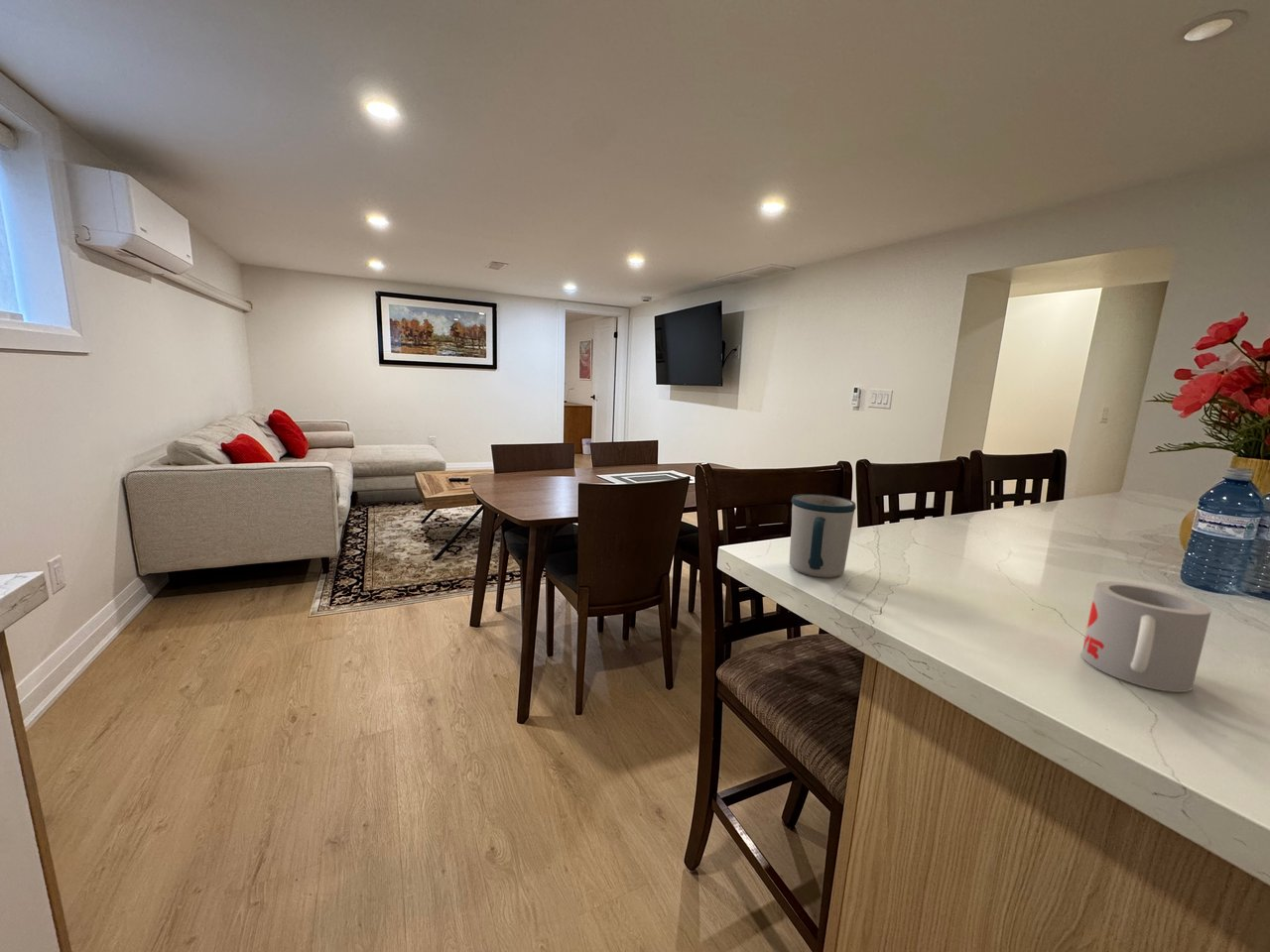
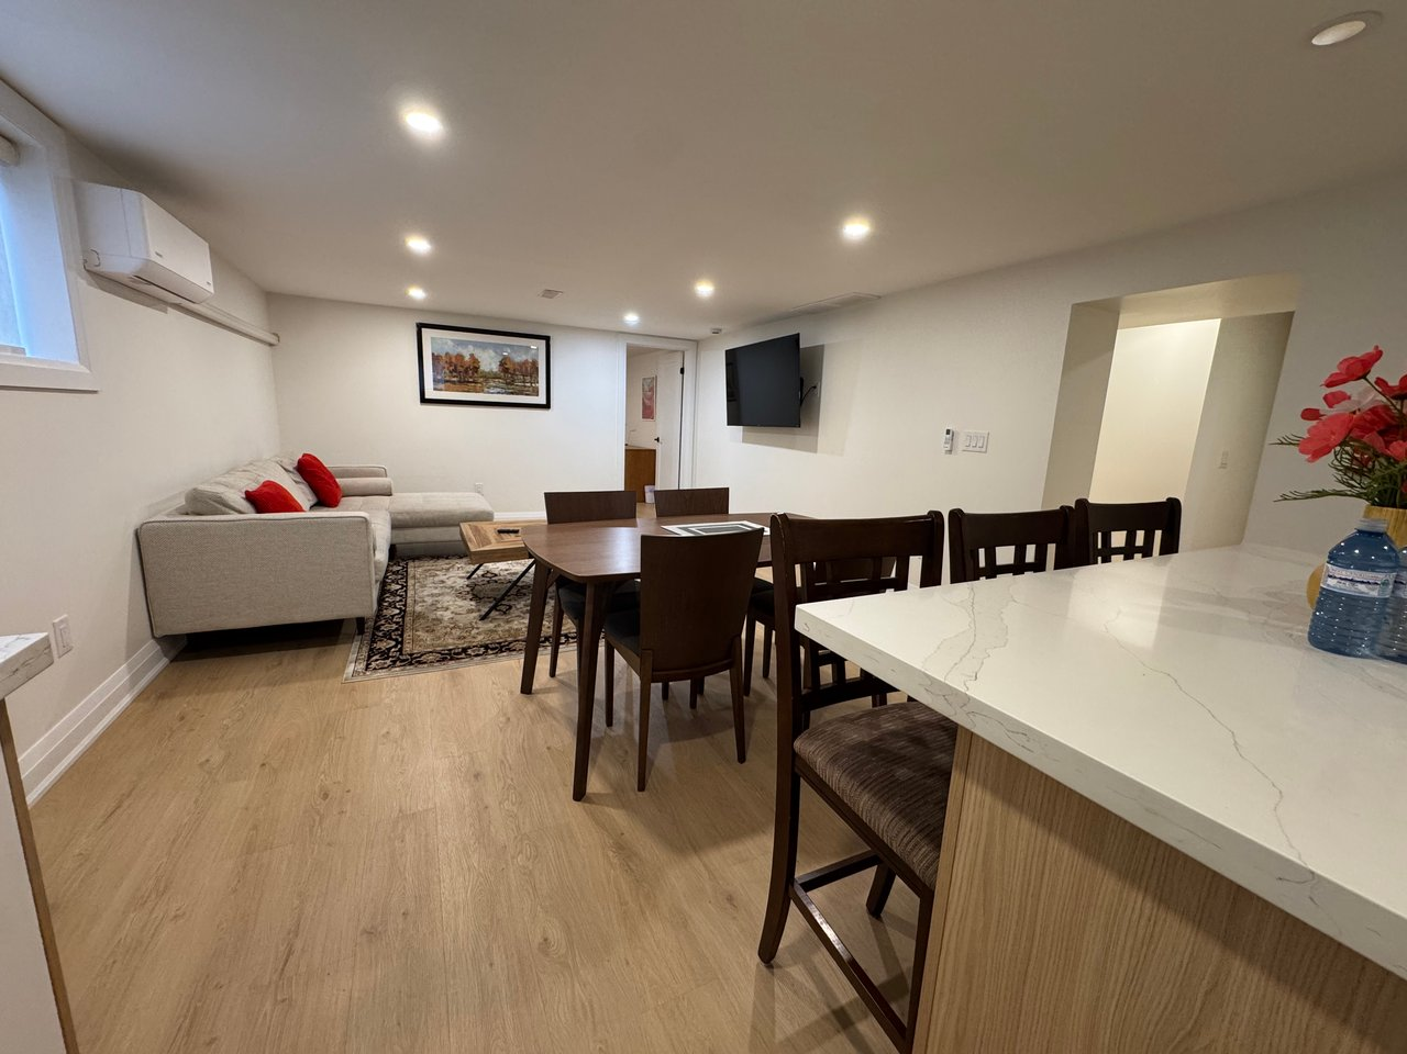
- mug [789,493,857,578]
- mug [1080,580,1212,693]
